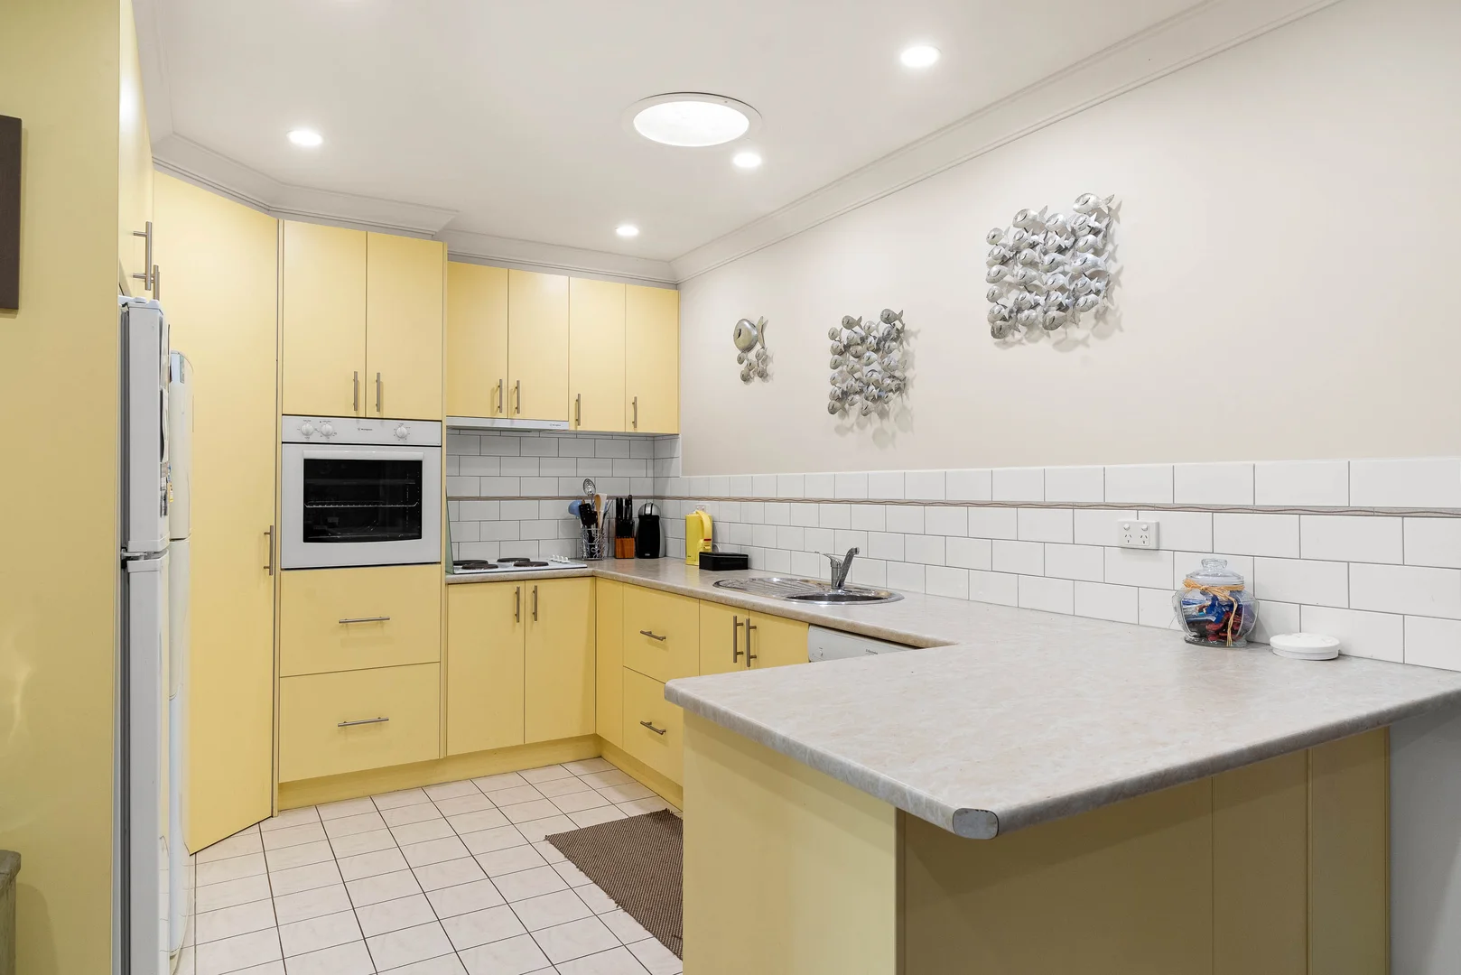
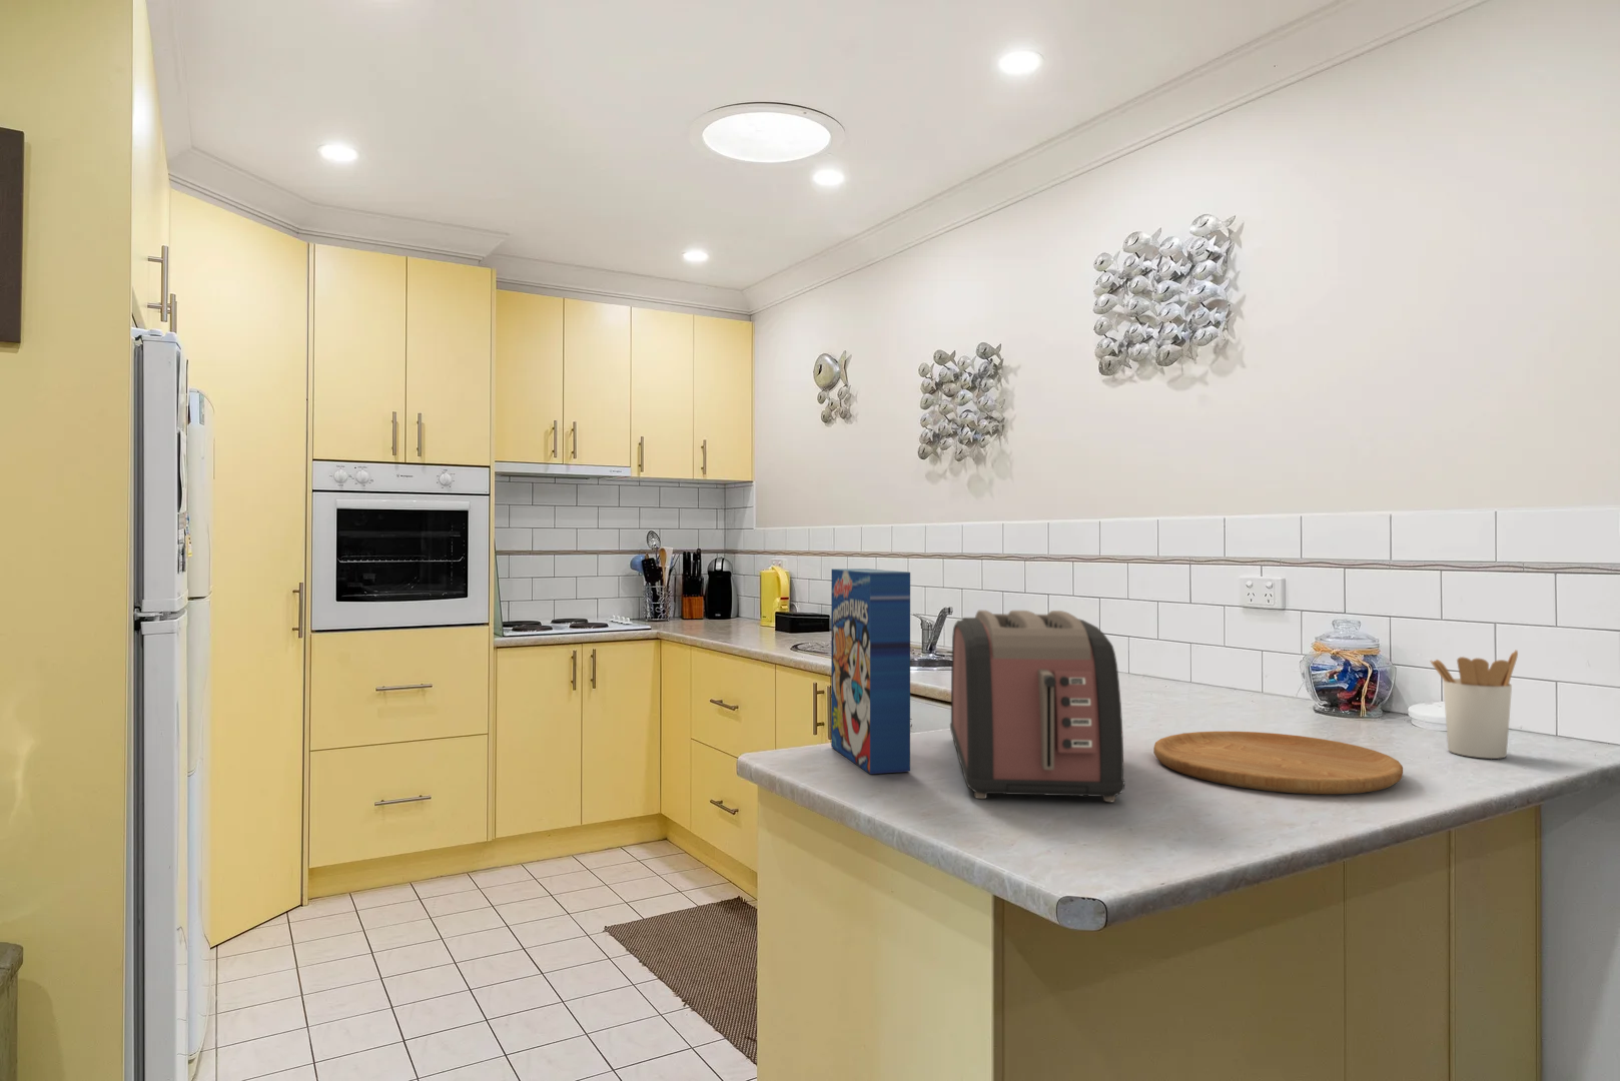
+ cereal box [830,567,911,775]
+ utensil holder [1429,649,1519,760]
+ cutting board [1152,731,1404,795]
+ toaster [949,609,1125,802]
